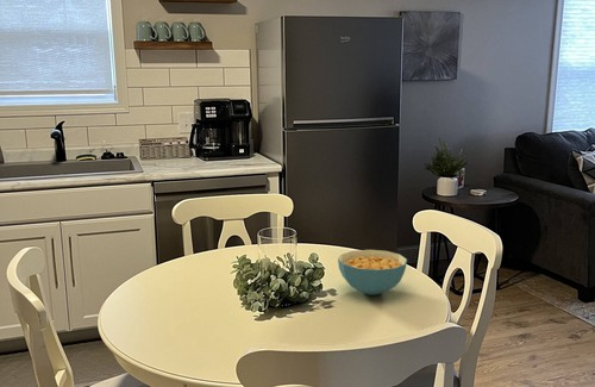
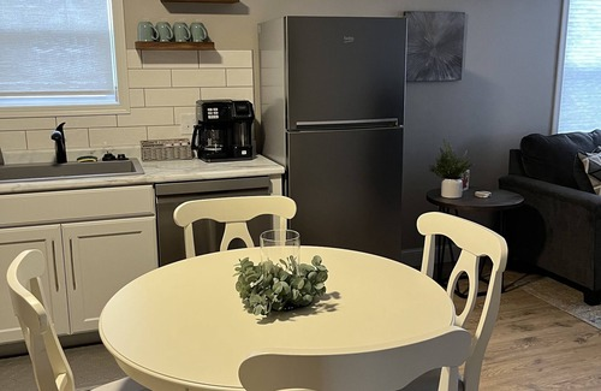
- cereal bowl [337,249,408,297]
